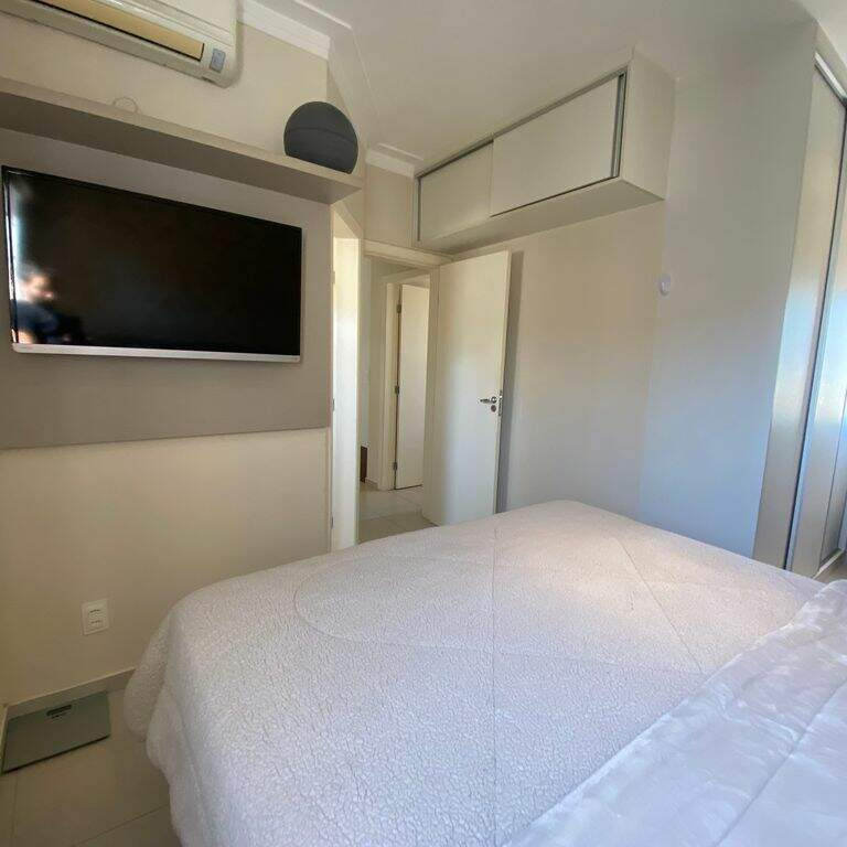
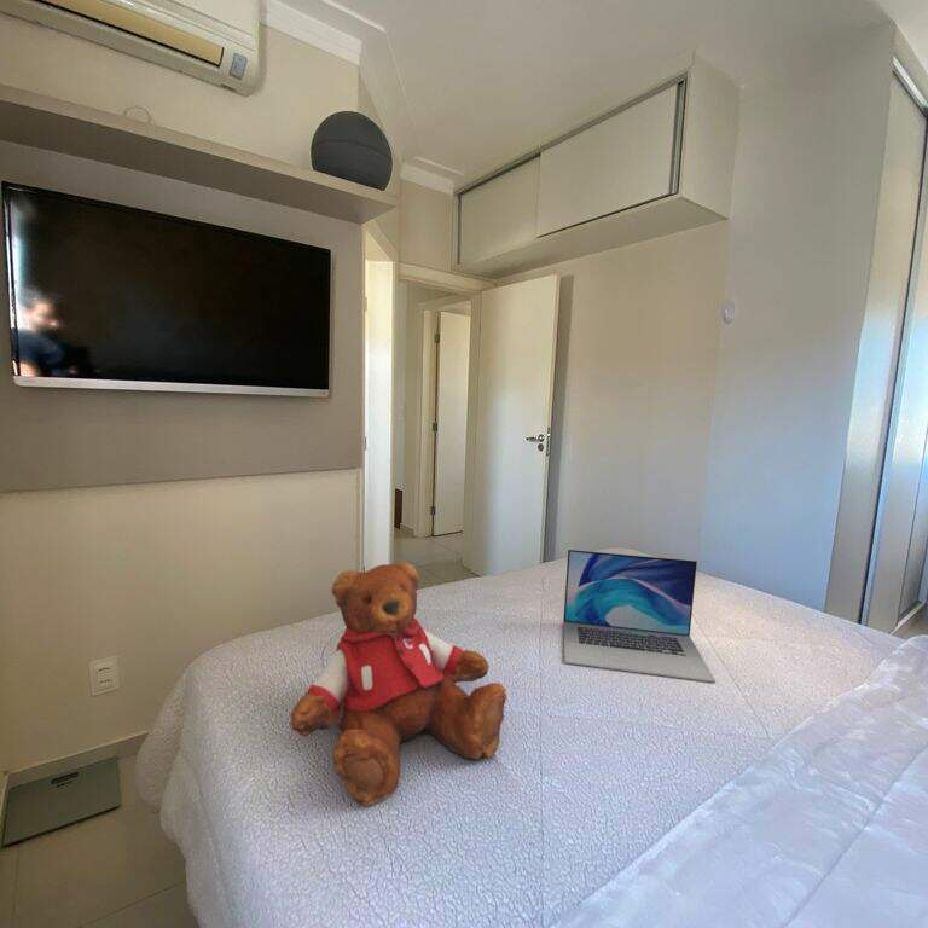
+ teddy bear [290,561,507,806]
+ laptop [562,549,717,684]
